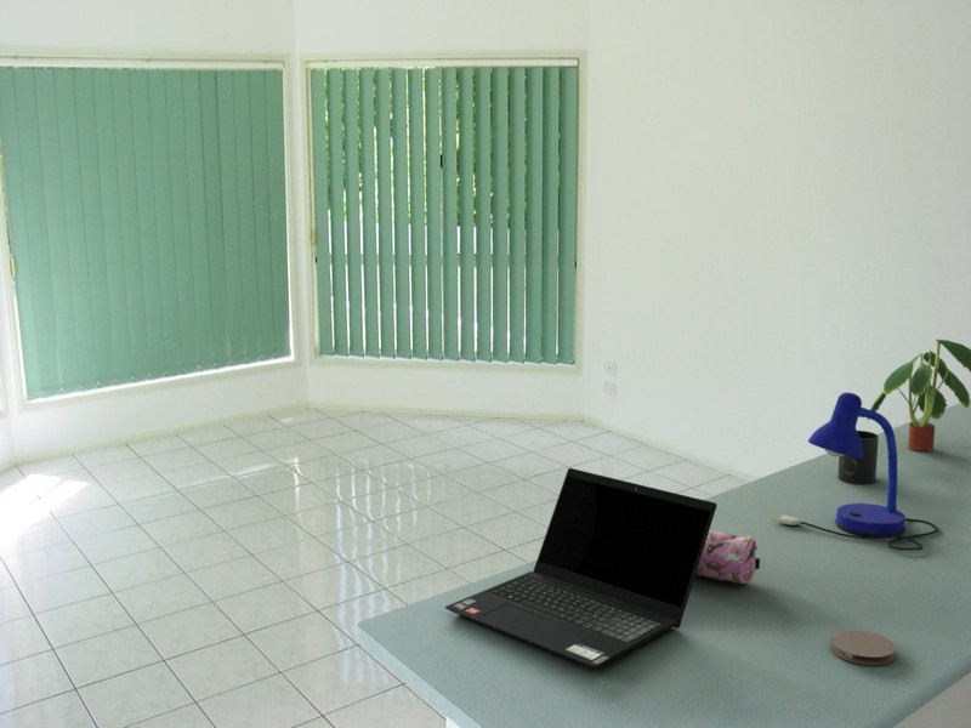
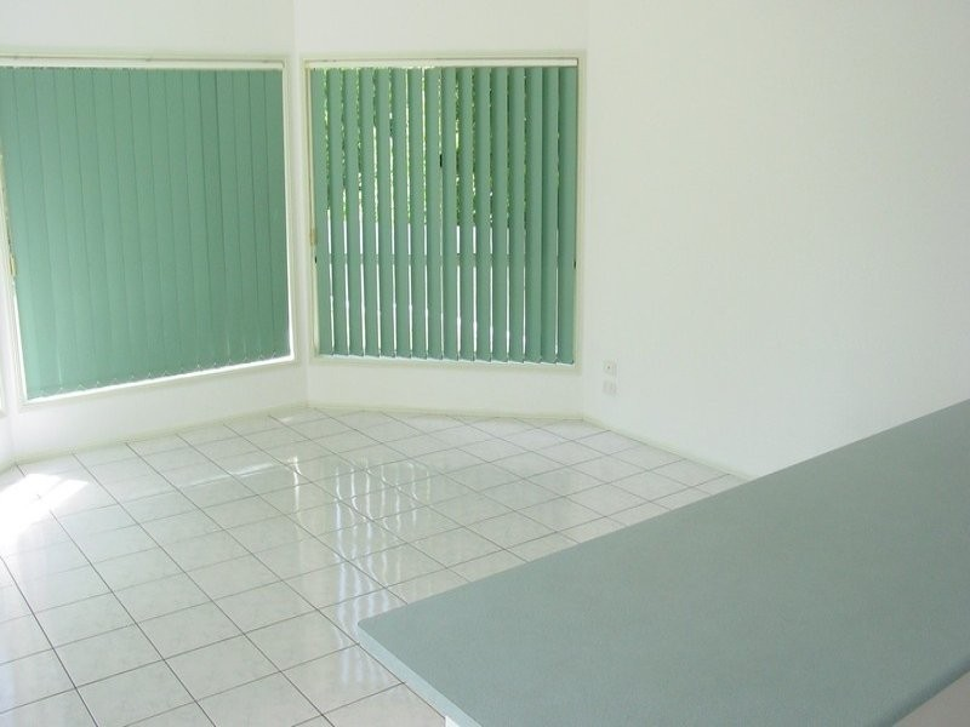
- desk lamp [770,391,939,552]
- mug [836,430,880,484]
- pencil case [695,529,761,585]
- laptop computer [444,467,719,670]
- coaster [829,630,897,666]
- plant [867,339,971,453]
